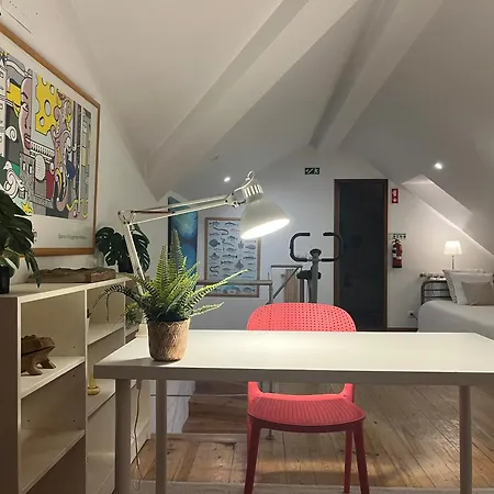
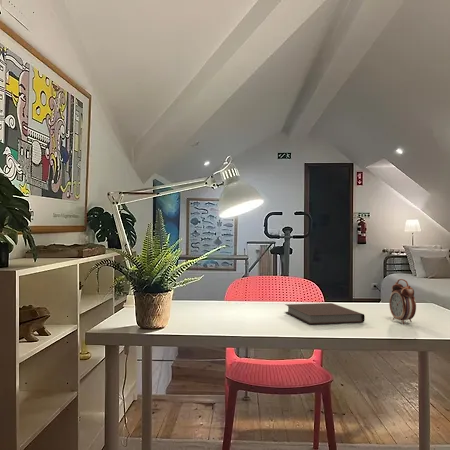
+ notebook [284,302,366,325]
+ alarm clock [388,278,417,325]
